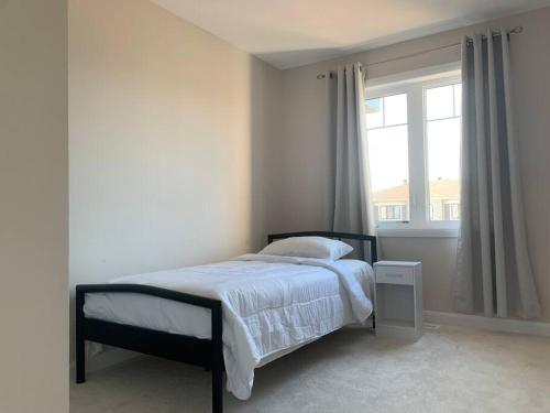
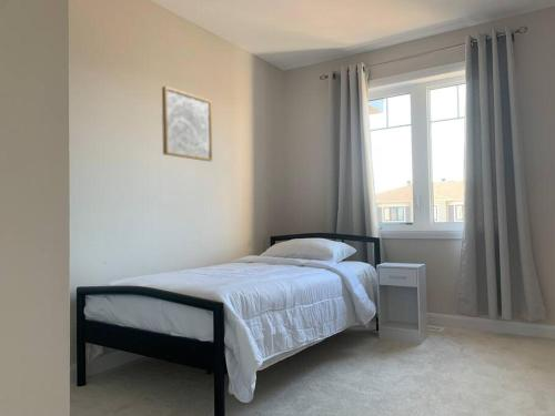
+ wall art [161,85,213,162]
